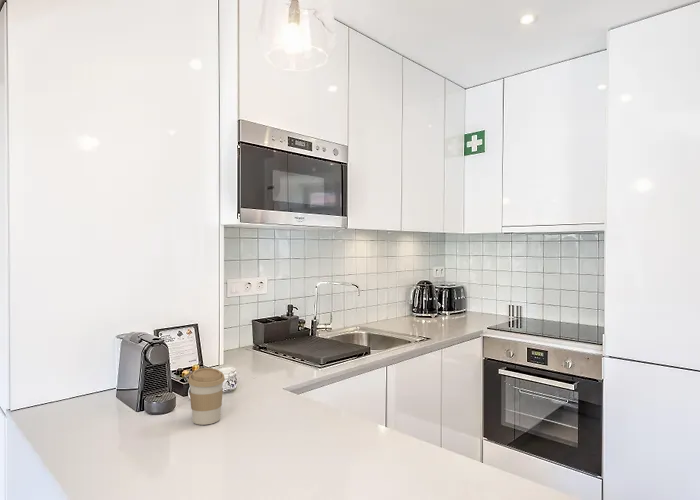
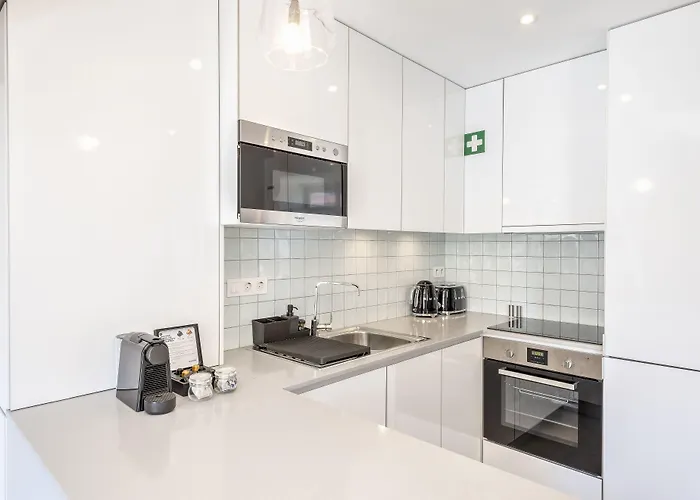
- coffee cup [187,367,226,426]
